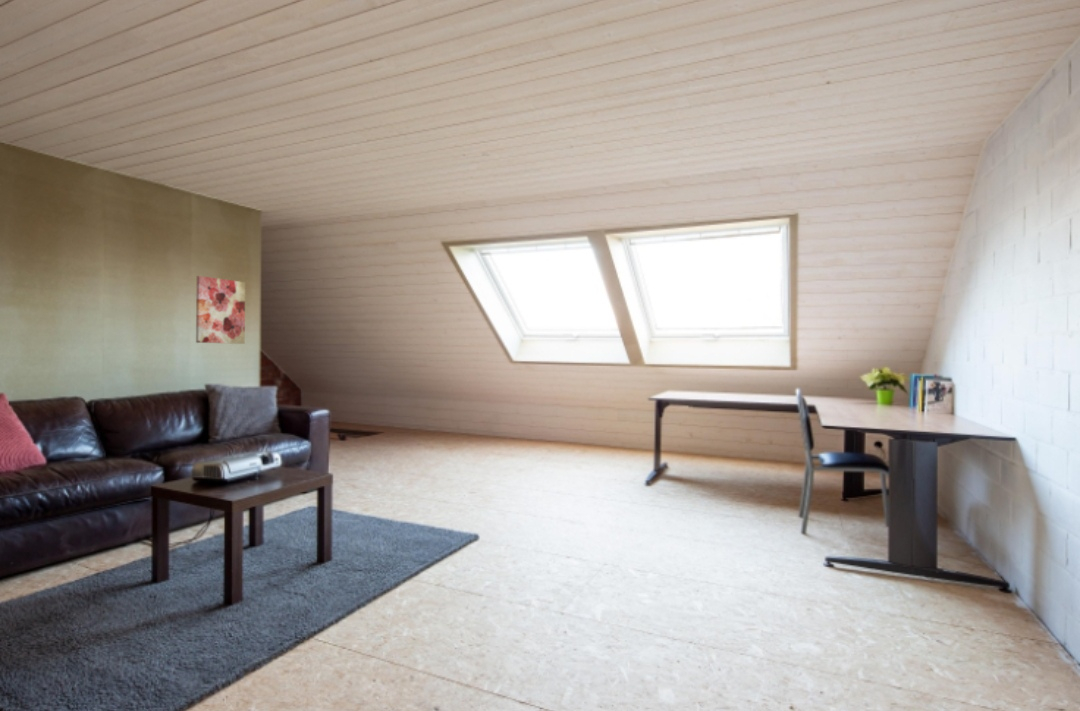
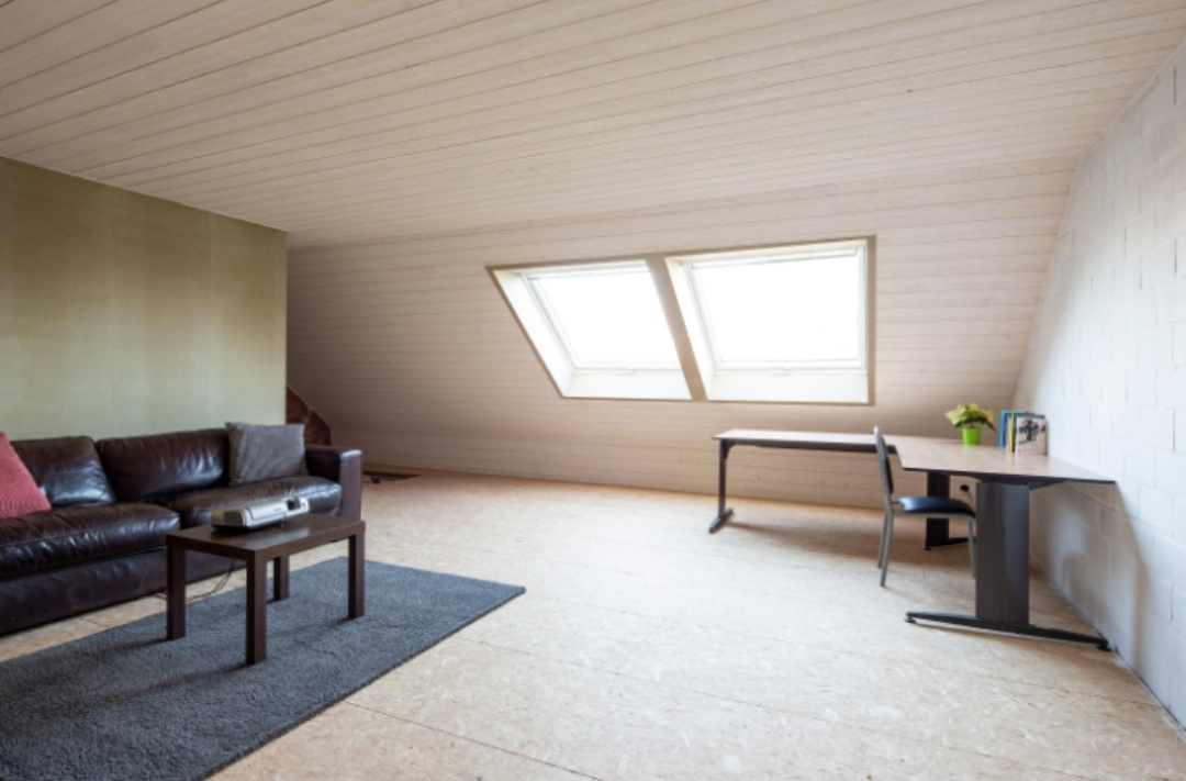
- wall art [195,275,246,345]
